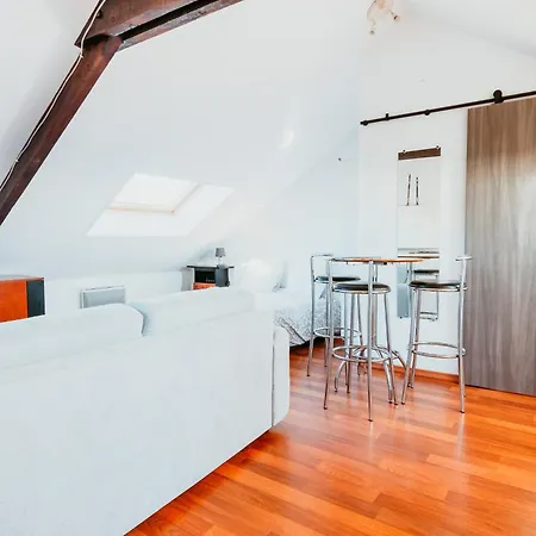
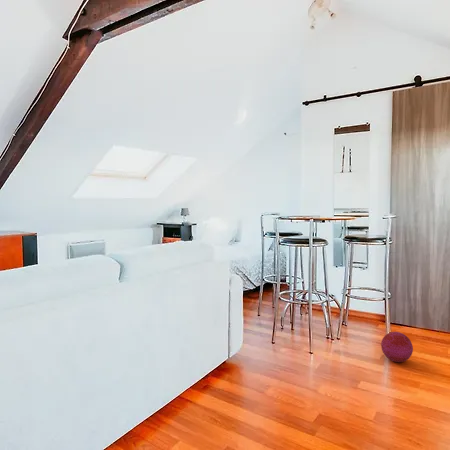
+ ball [380,331,414,363]
